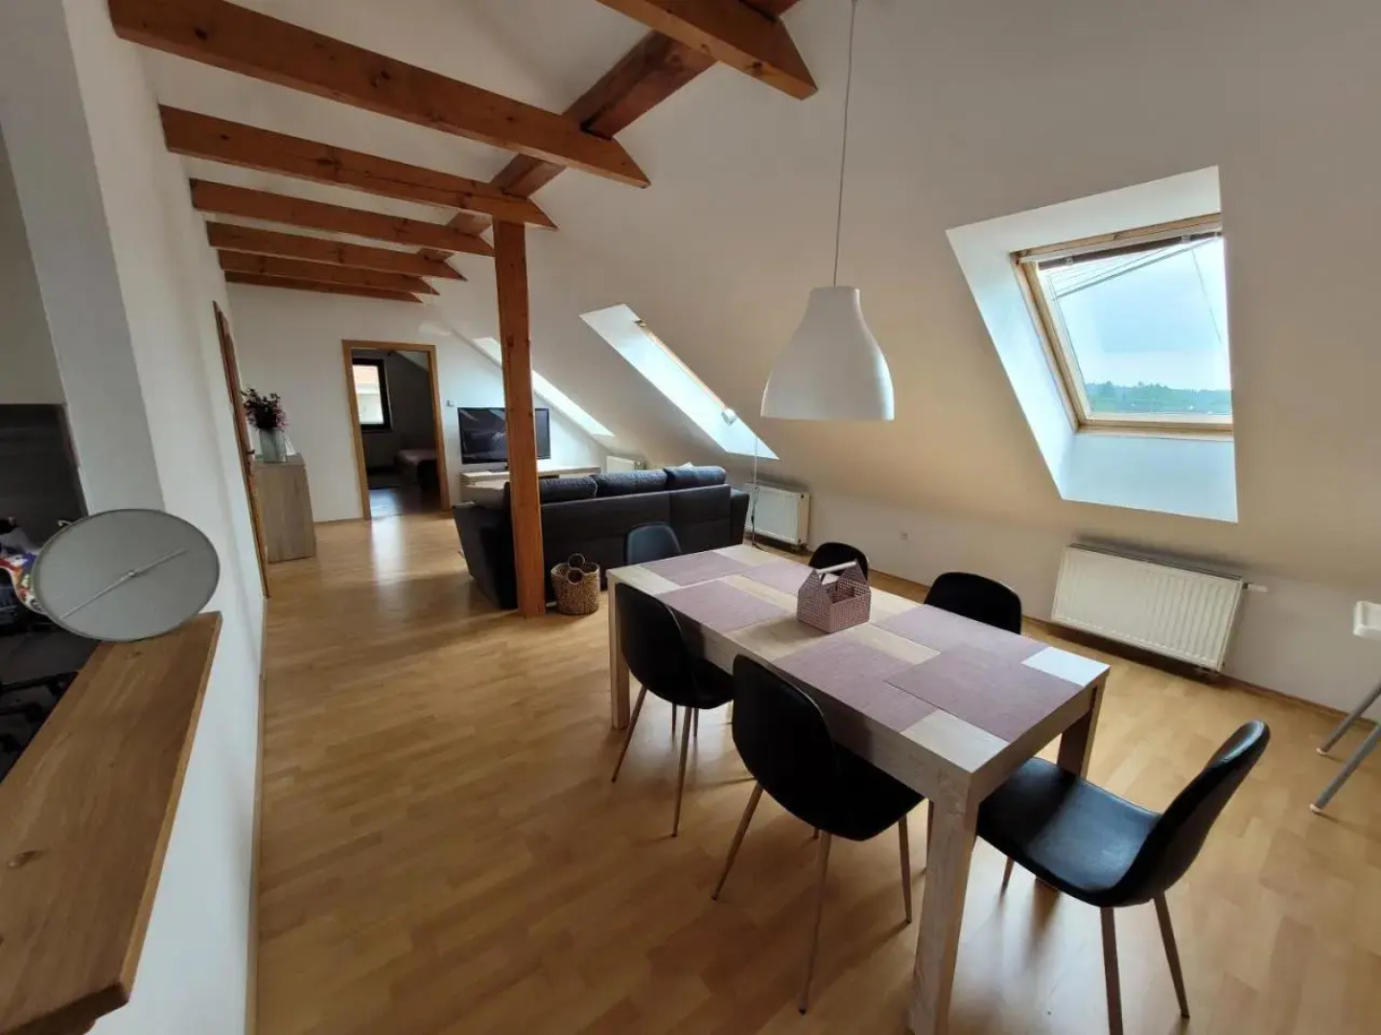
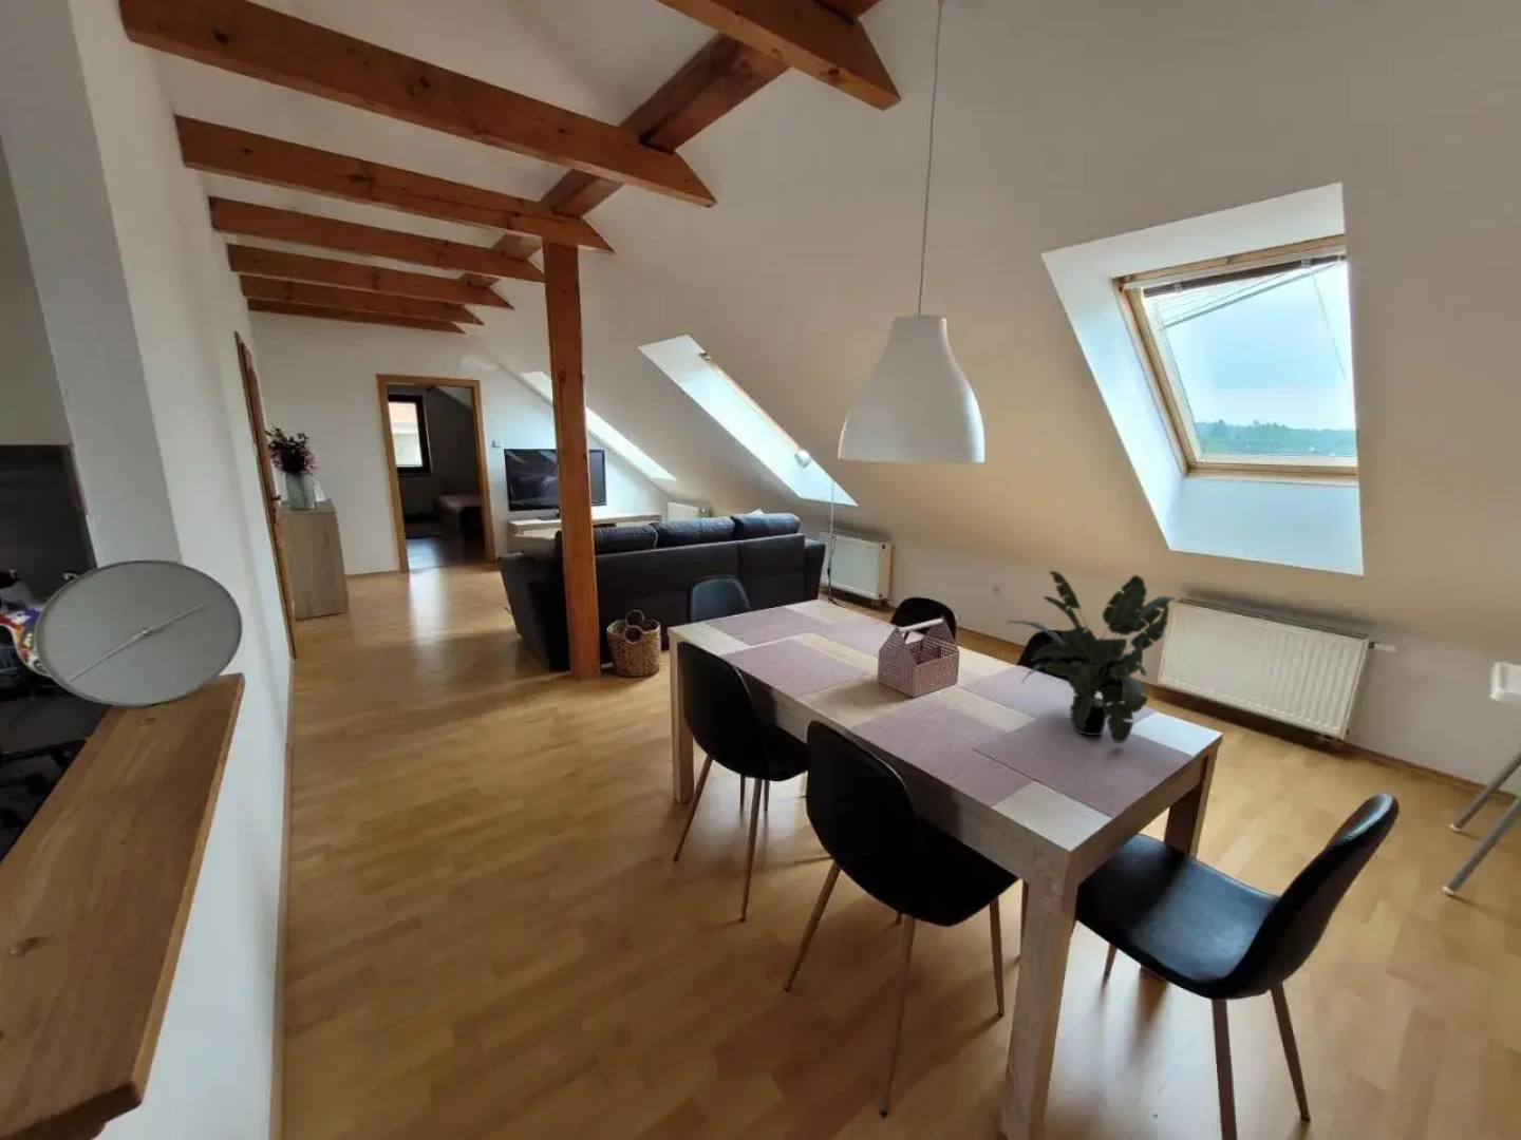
+ potted plant [1006,570,1176,744]
